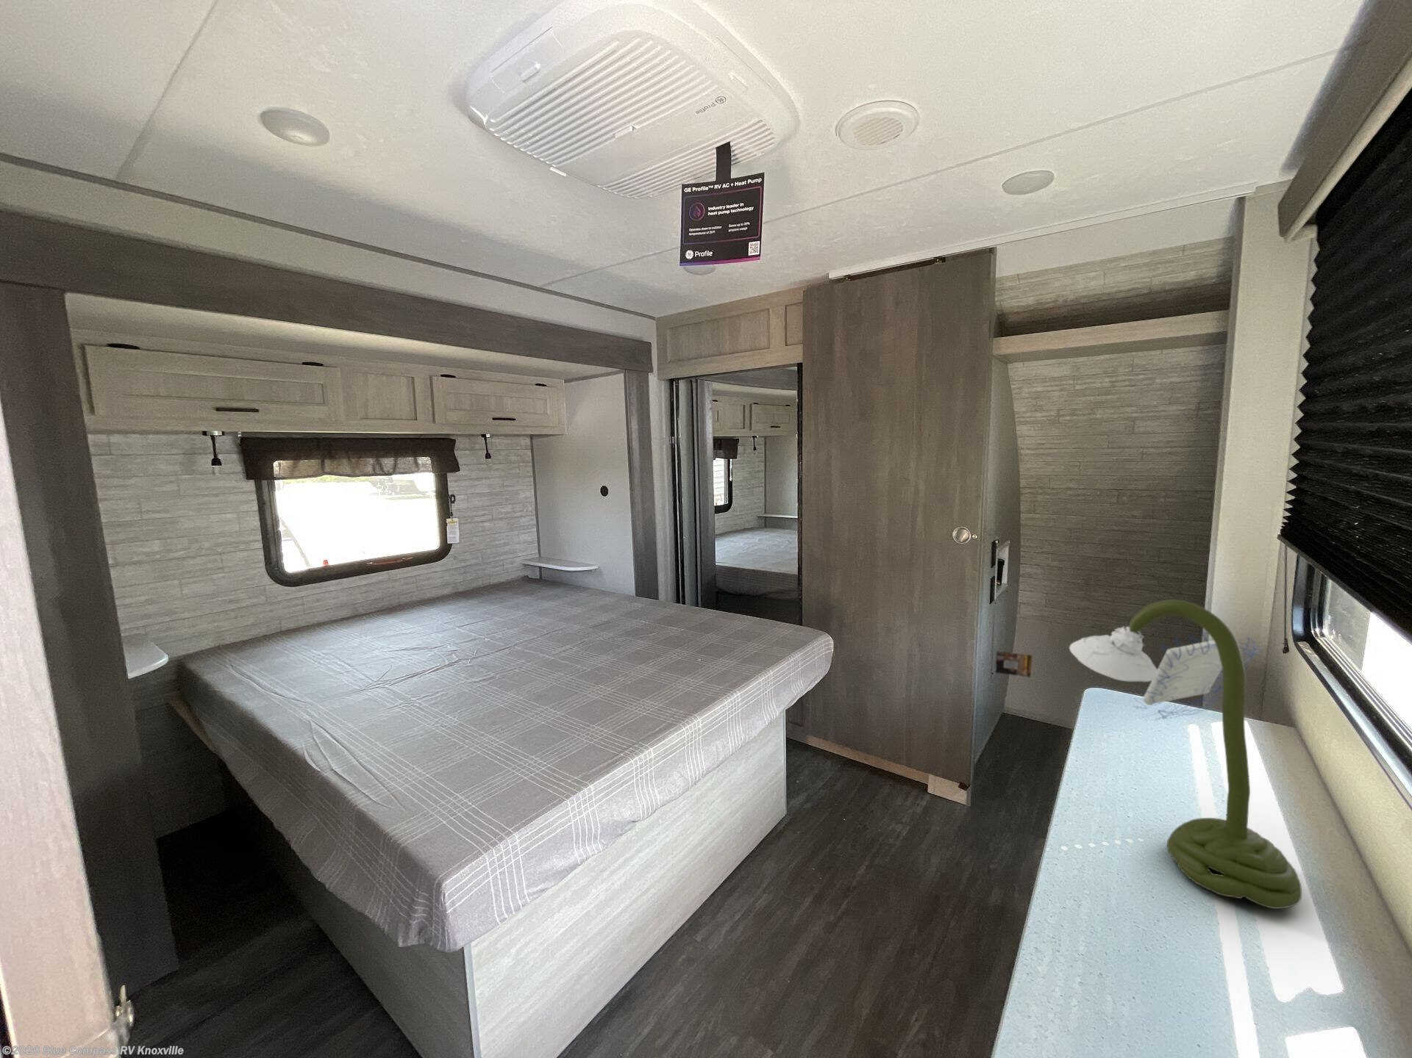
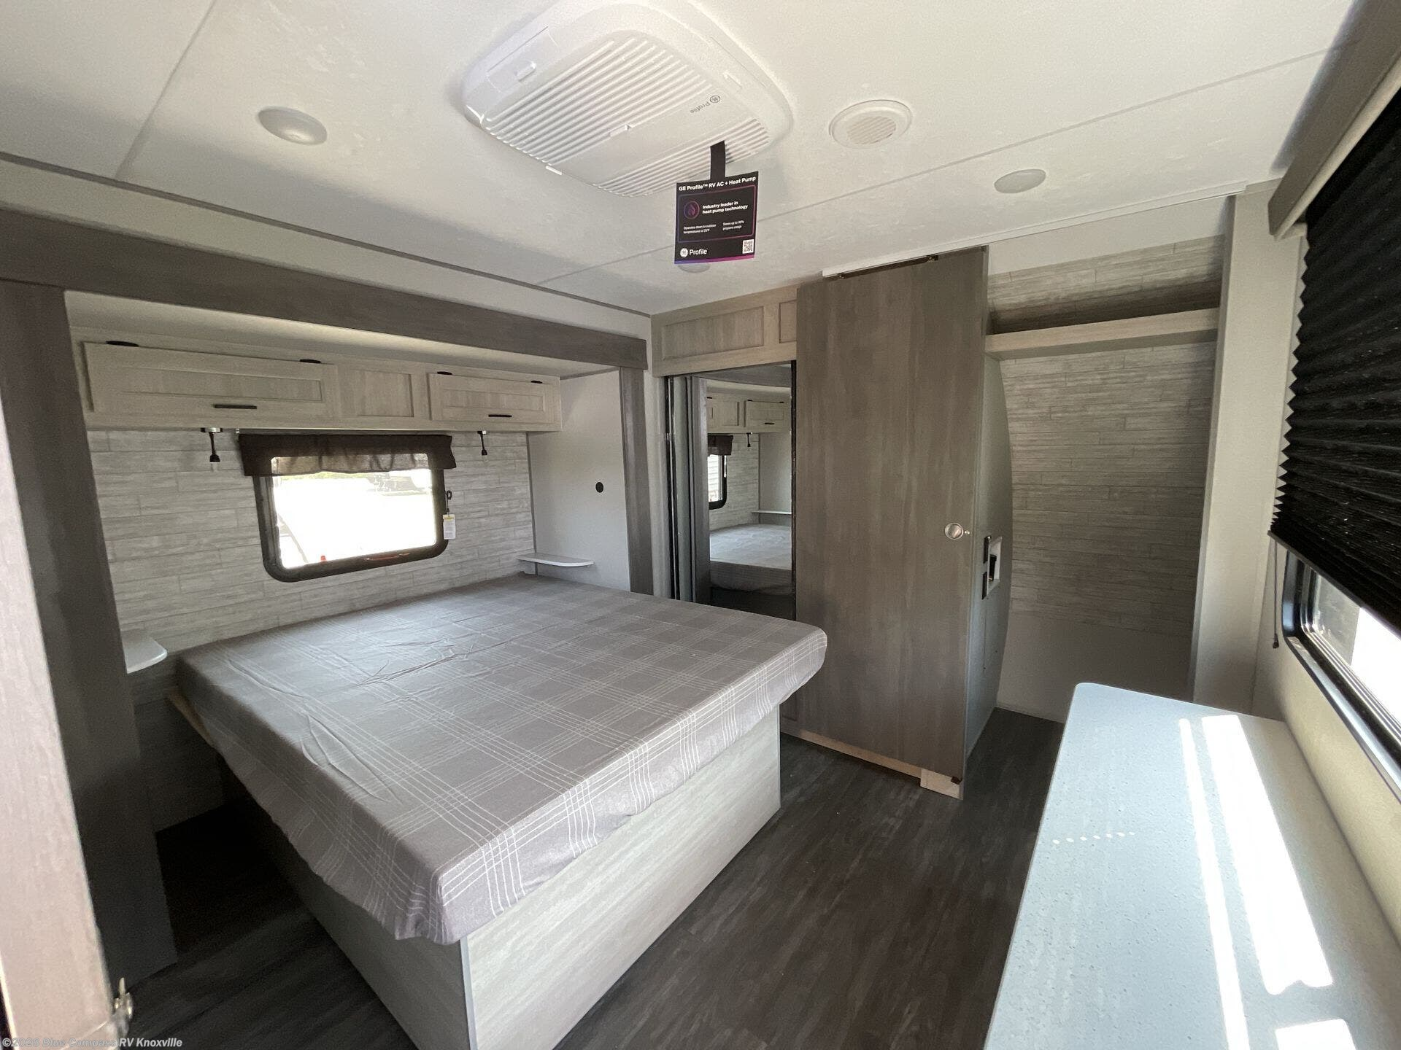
- desk lamp [994,599,1302,909]
